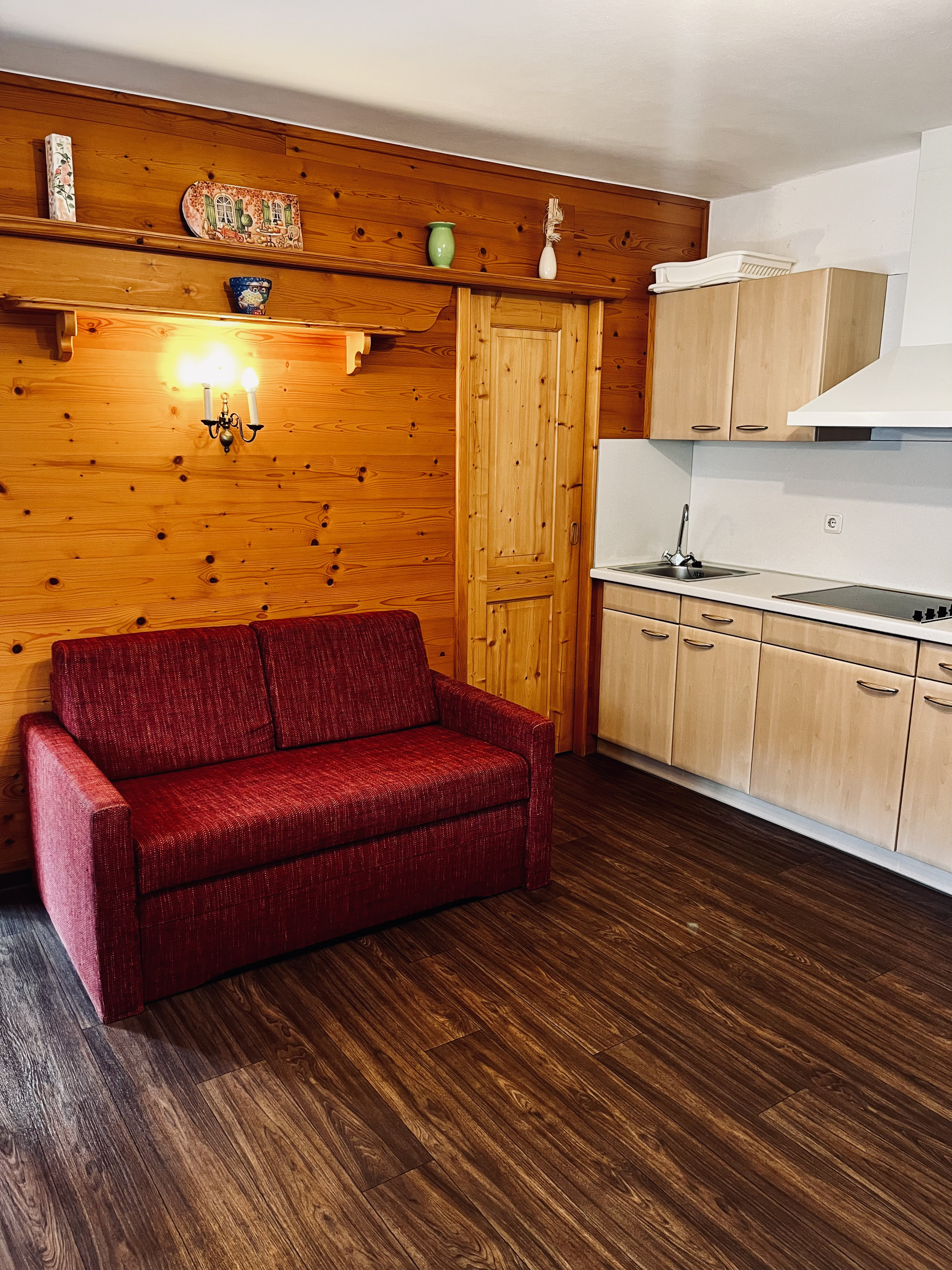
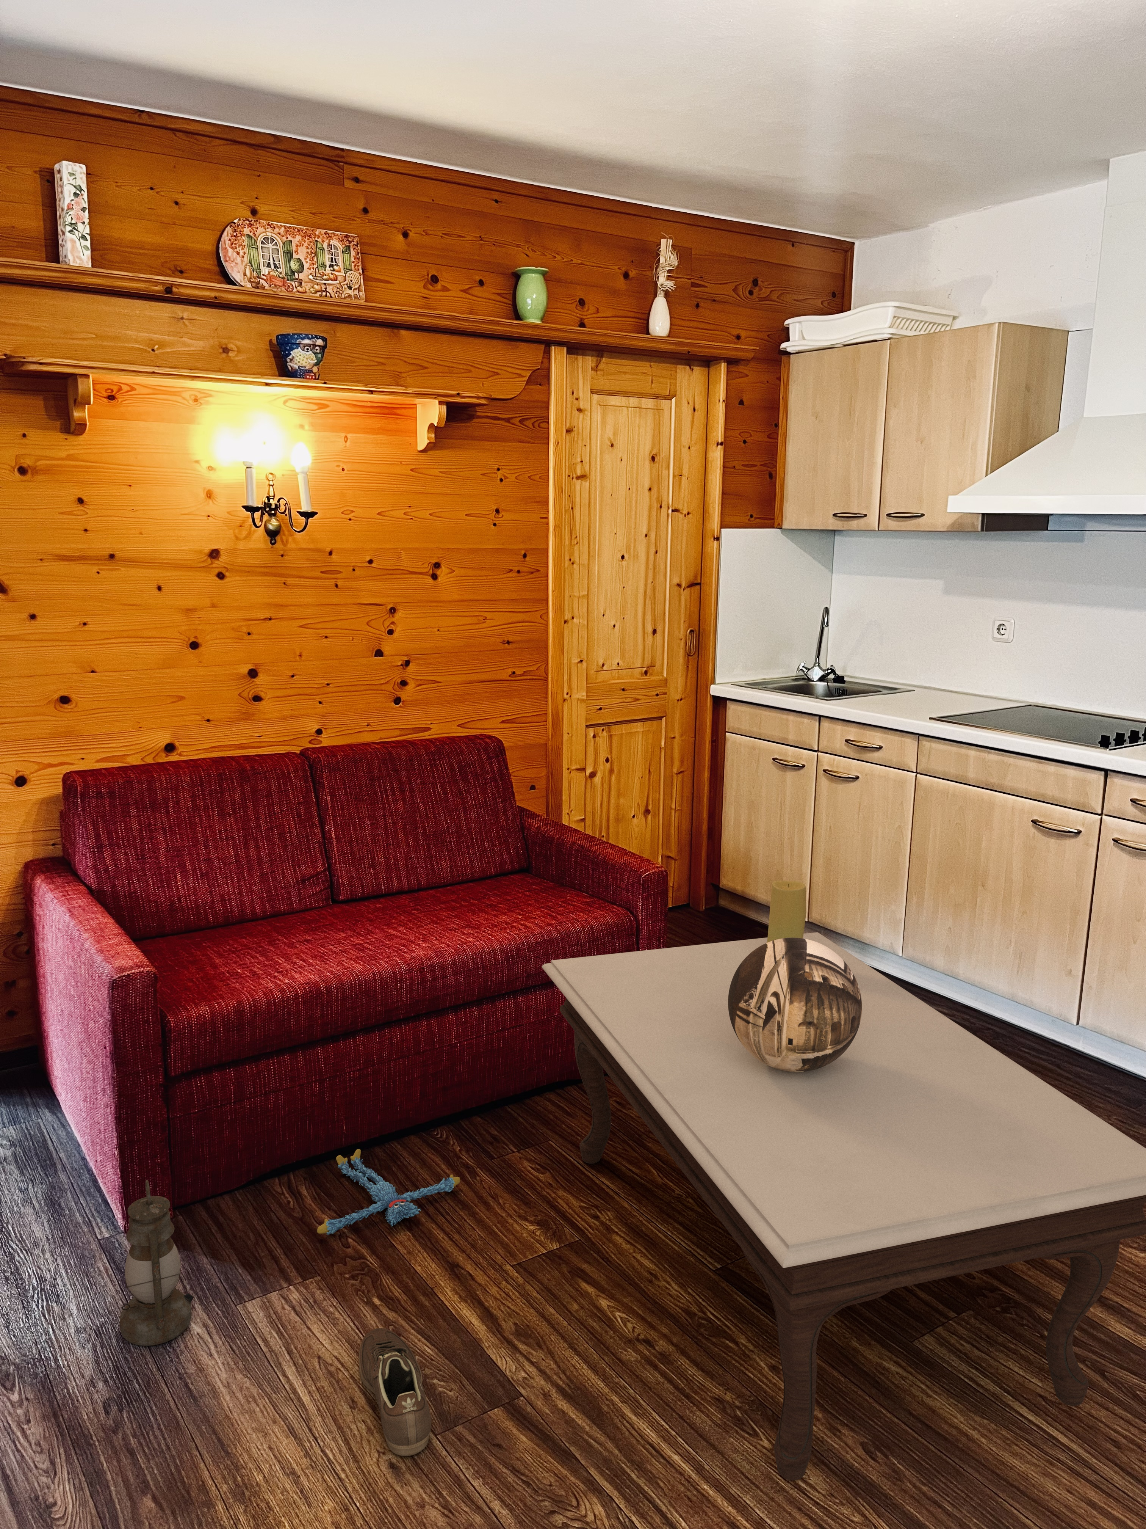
+ plush toy [317,1149,461,1235]
+ coffee table [542,932,1146,1481]
+ decorative bowl [728,938,862,1072]
+ sneaker [359,1328,432,1457]
+ lantern [119,1180,194,1346]
+ candle [767,880,807,943]
